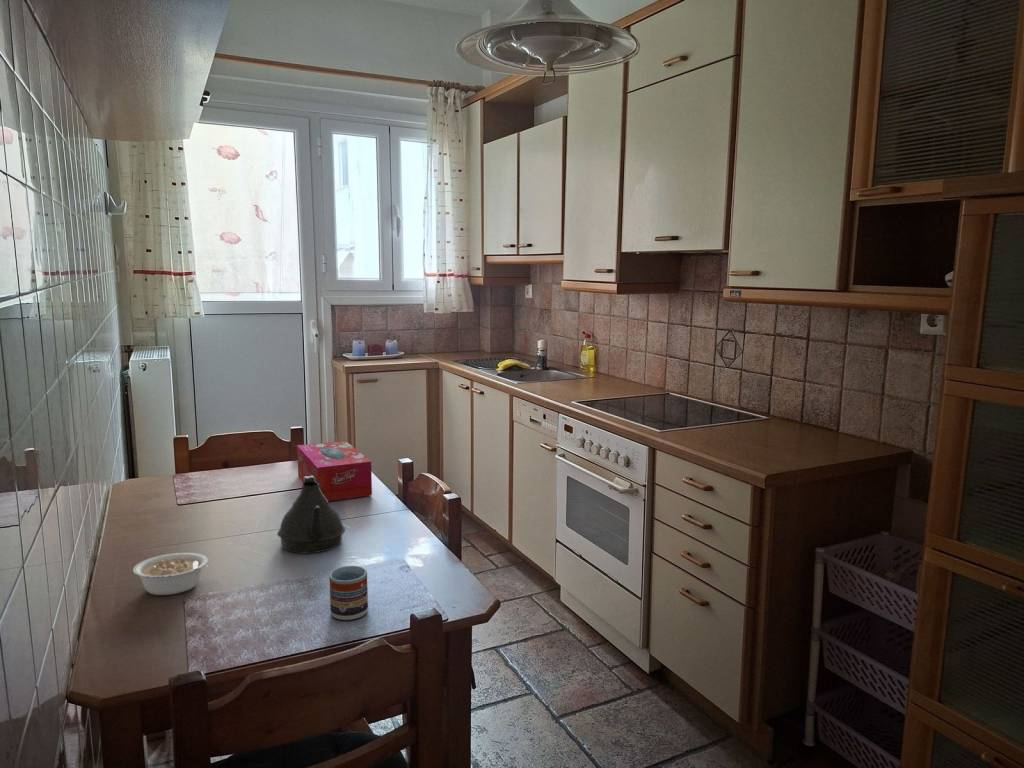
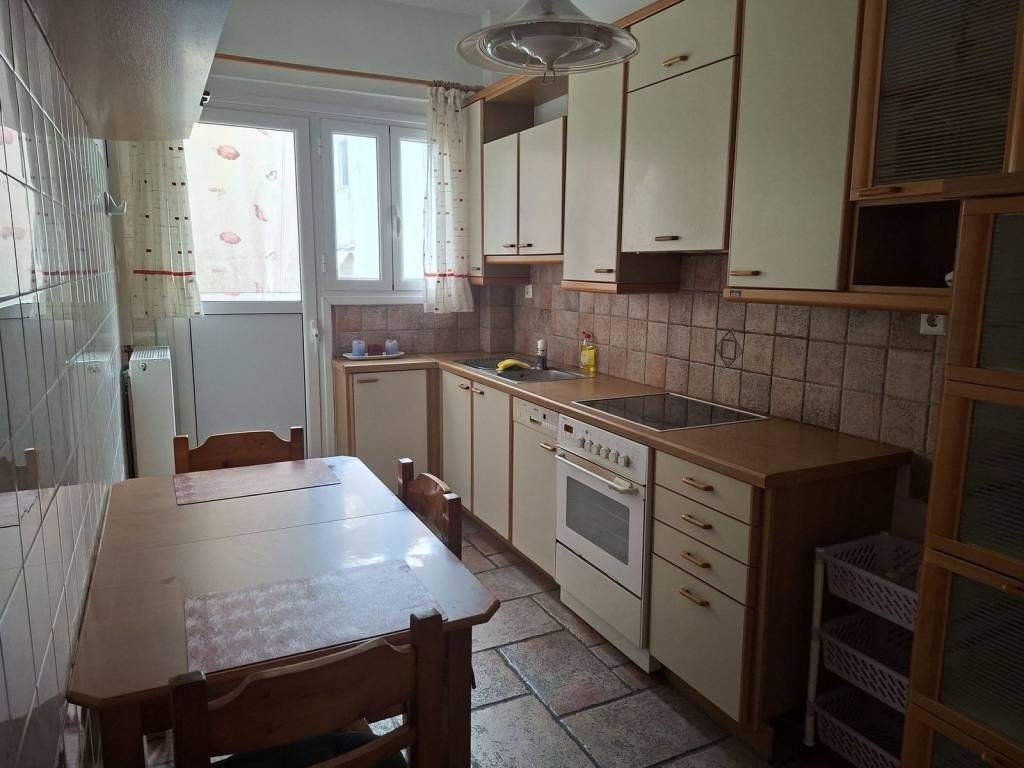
- legume [132,552,210,596]
- cup [328,565,369,621]
- tissue box [296,440,373,502]
- teapot [276,476,346,555]
